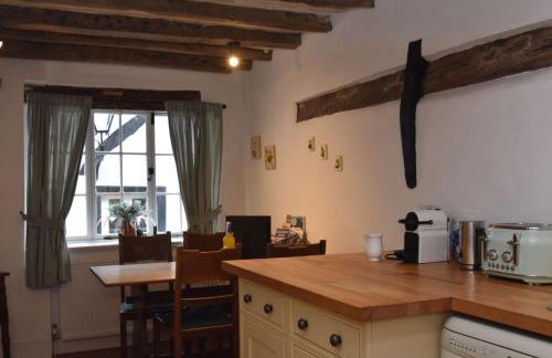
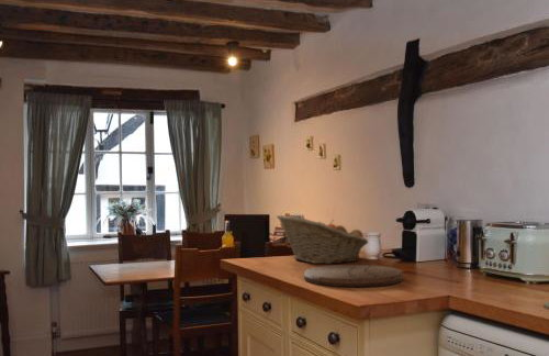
+ cutting board [303,264,404,288]
+ fruit basket [276,214,369,265]
